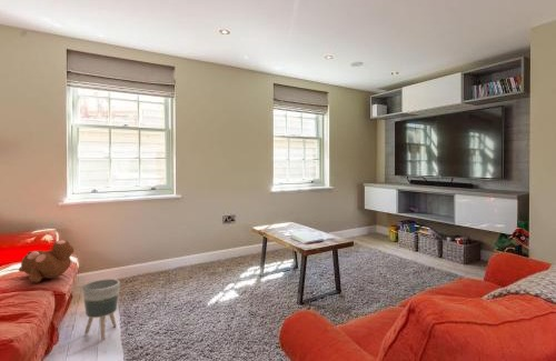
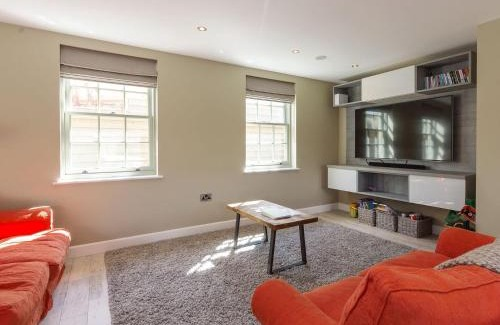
- planter [81,278,121,341]
- teddy bear [18,239,75,284]
